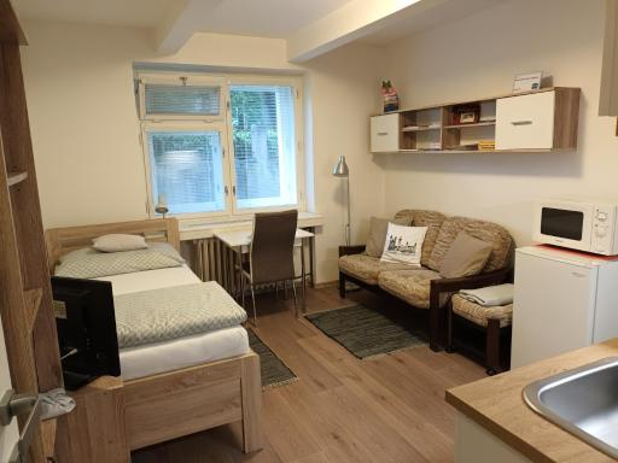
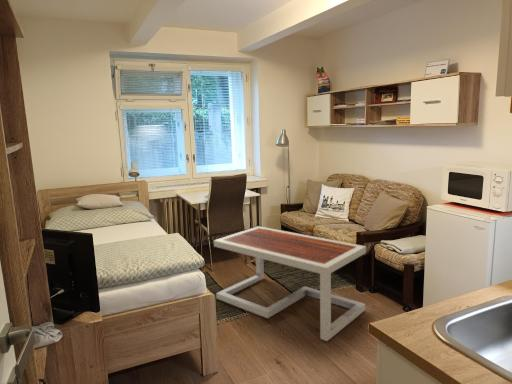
+ coffee table [213,225,367,342]
